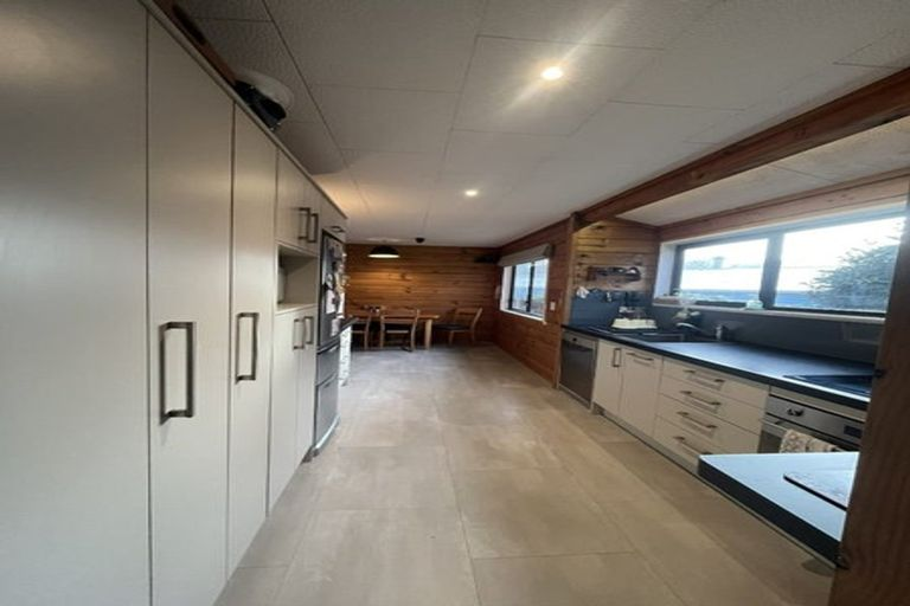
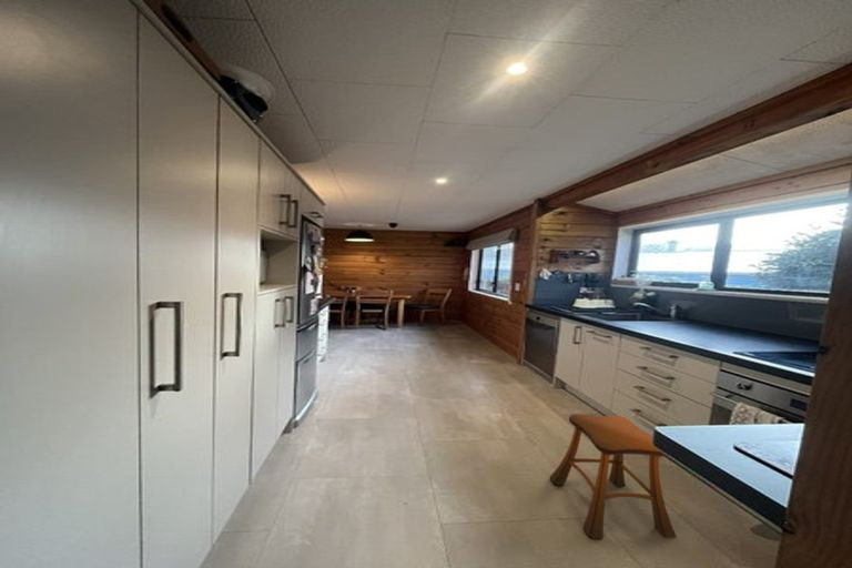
+ stool [548,413,678,539]
